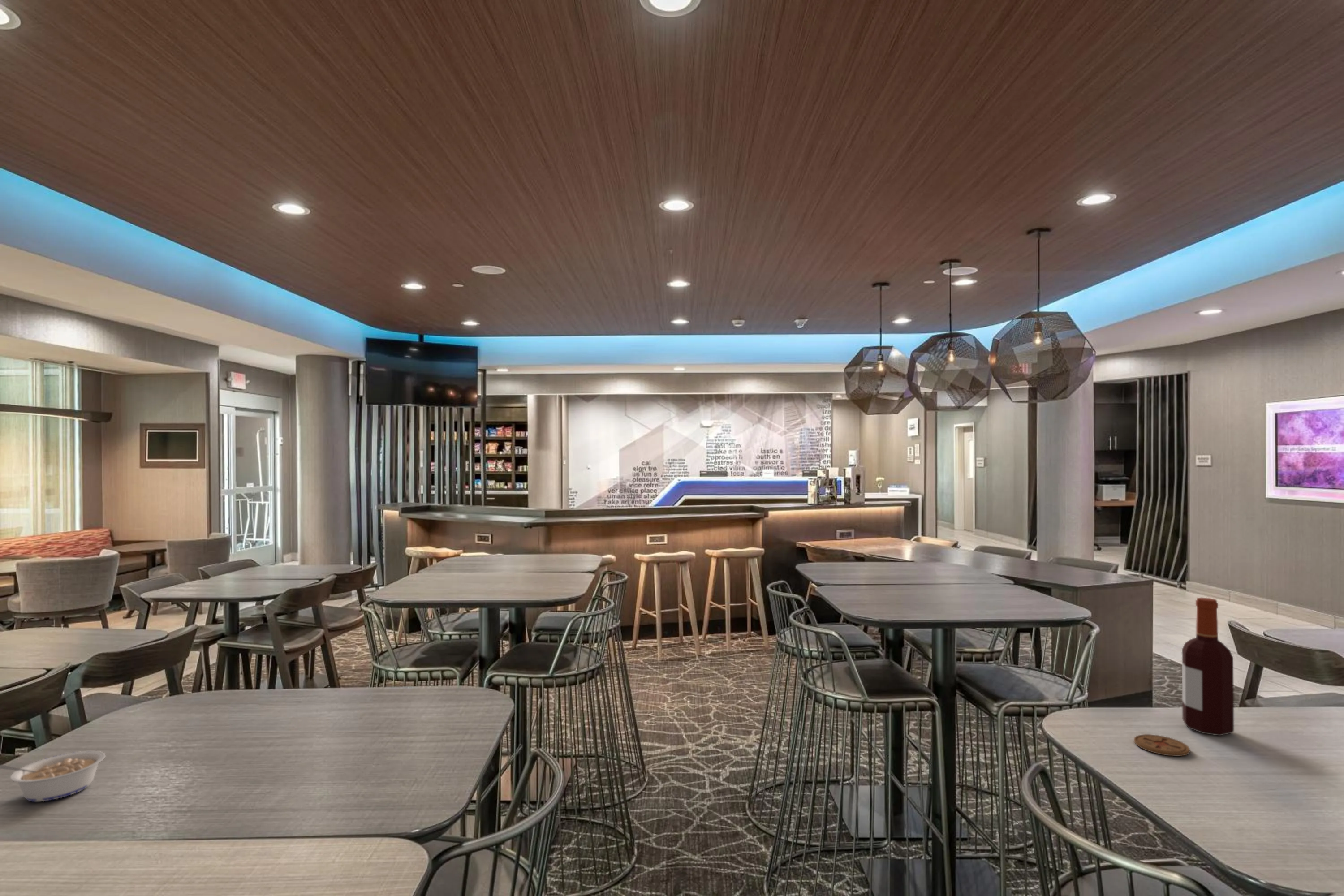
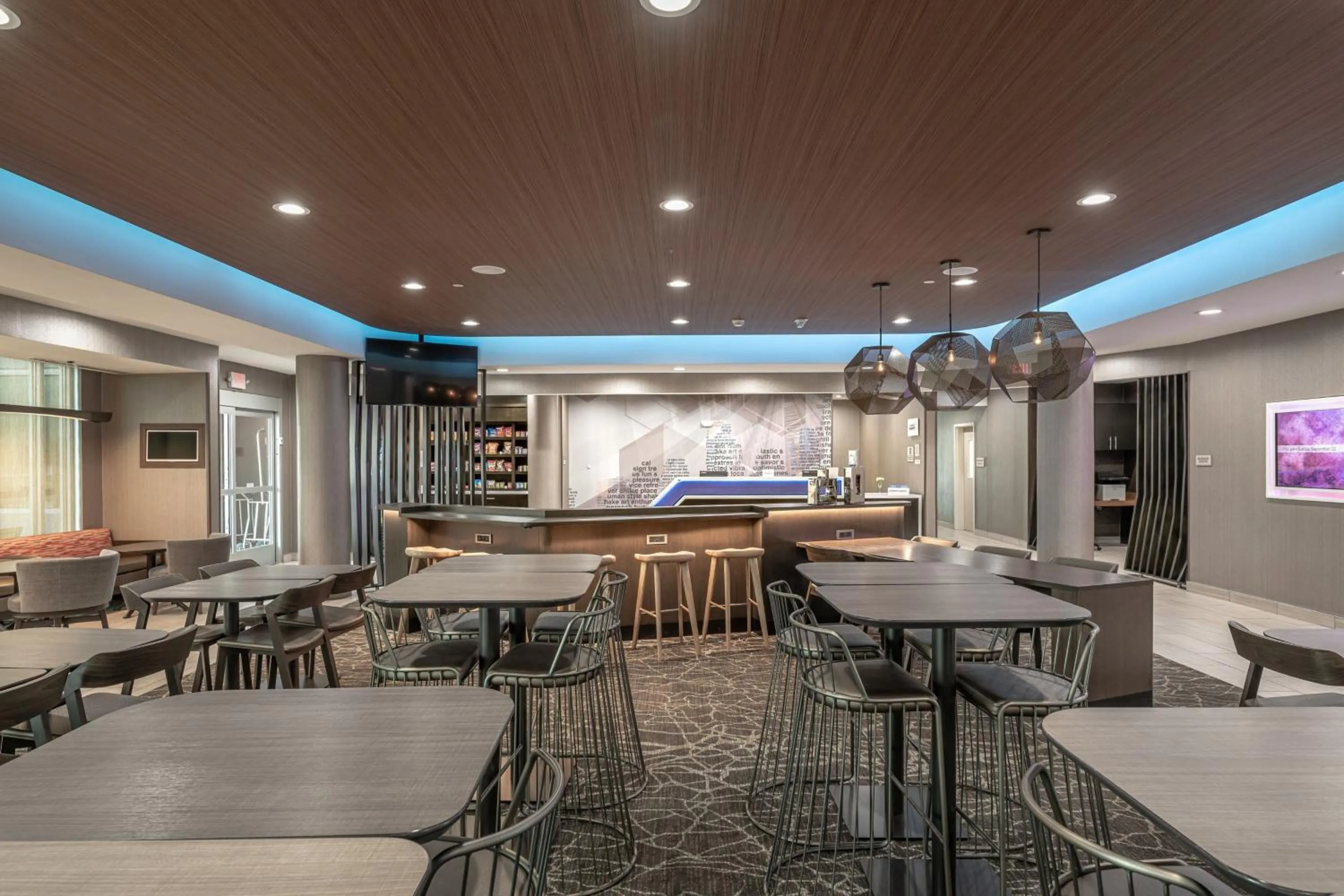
- legume [0,750,106,802]
- bottle [1181,597,1234,736]
- coaster [1133,734,1190,757]
